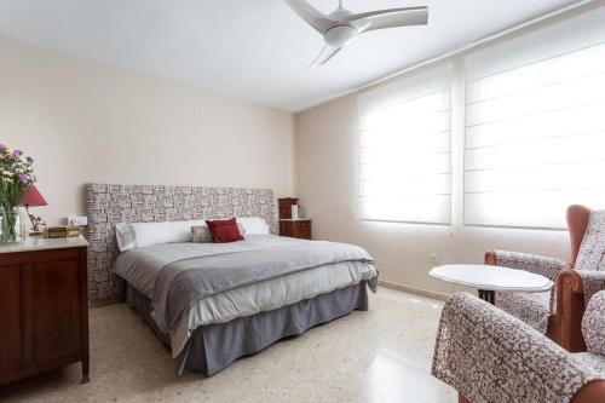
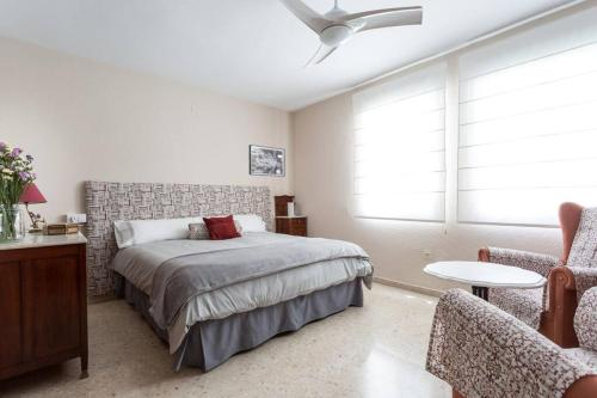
+ wall art [248,143,287,178]
